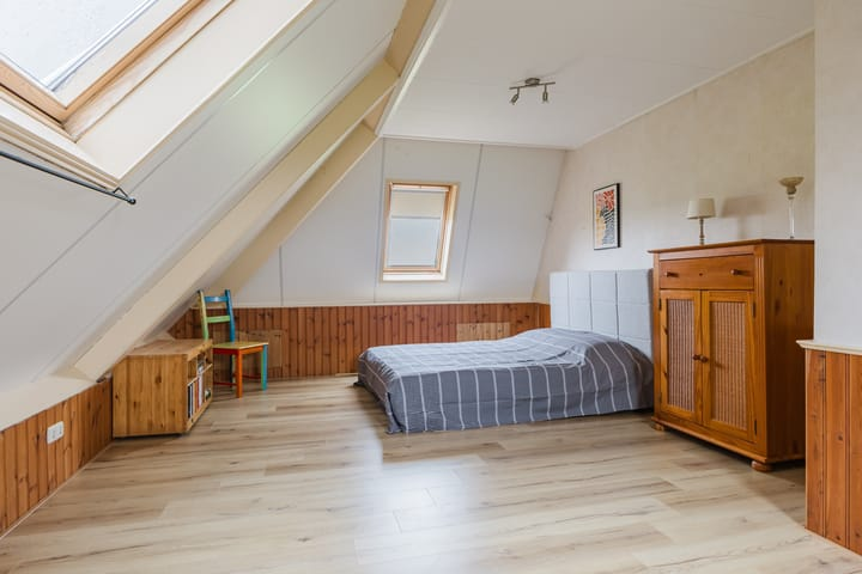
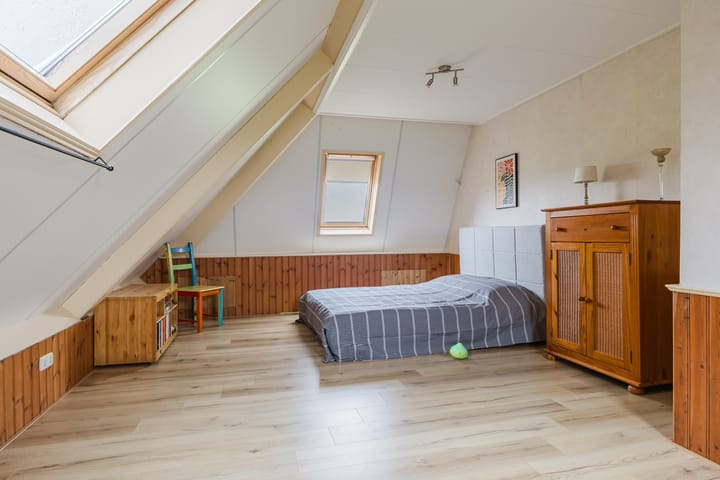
+ plush toy [449,342,469,360]
